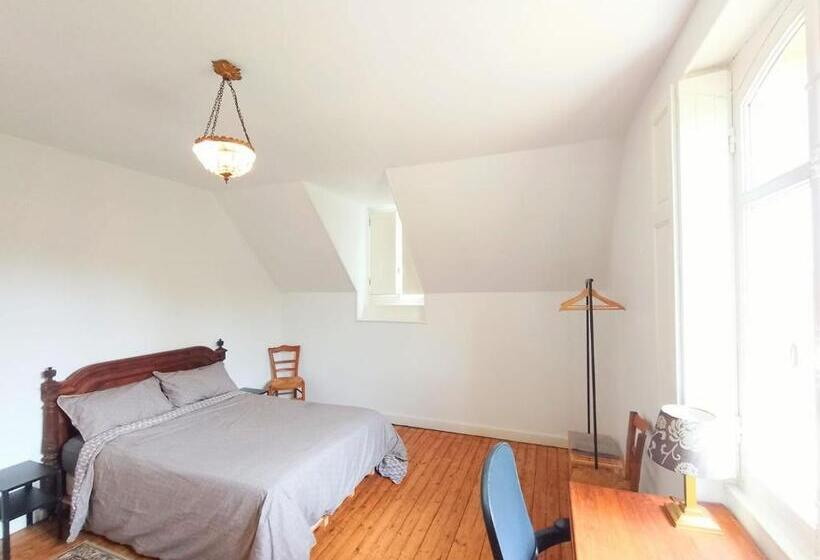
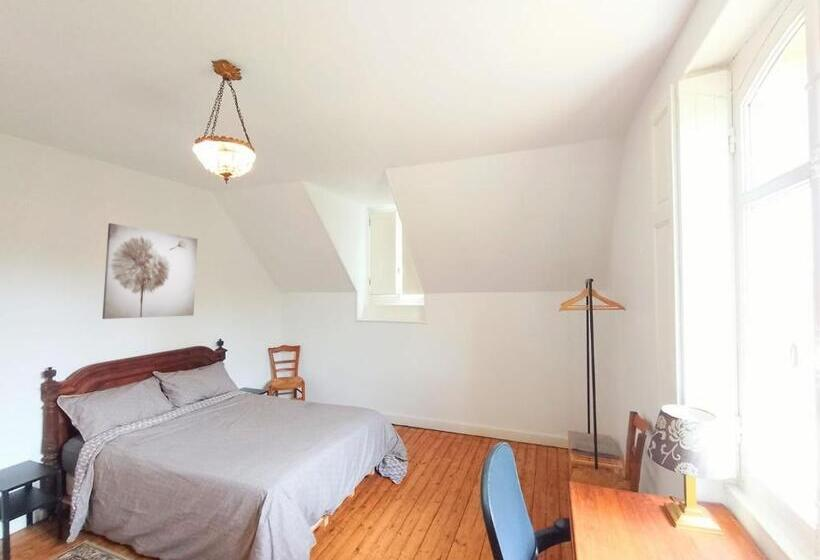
+ wall art [101,222,198,320]
